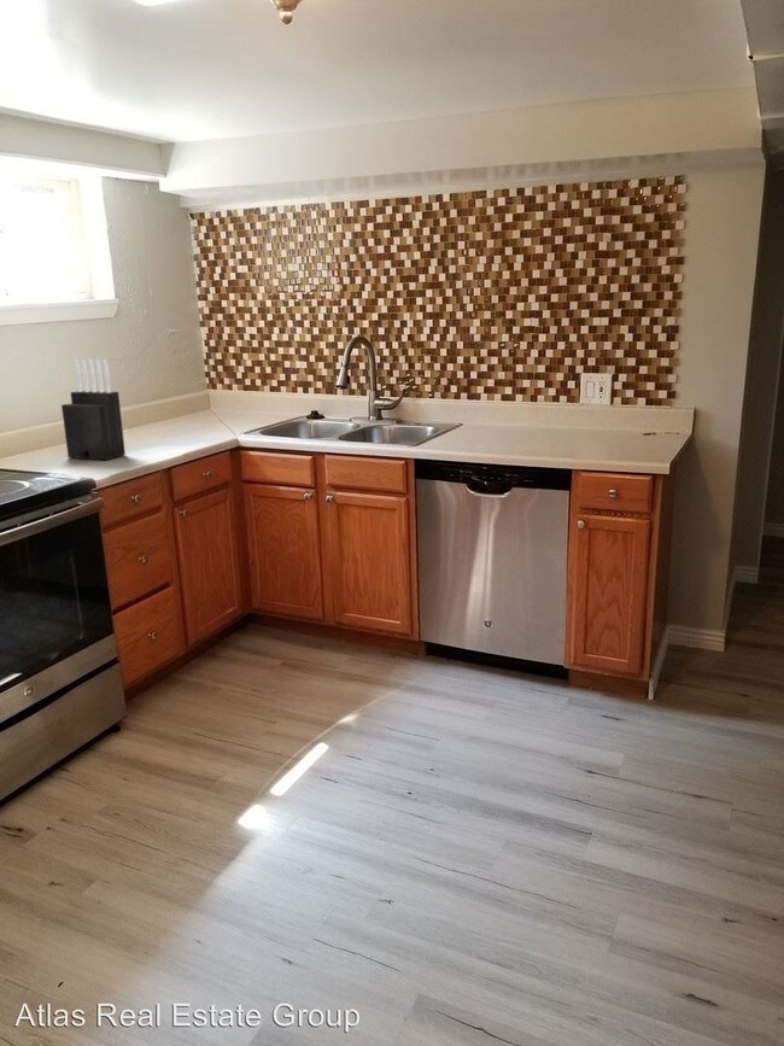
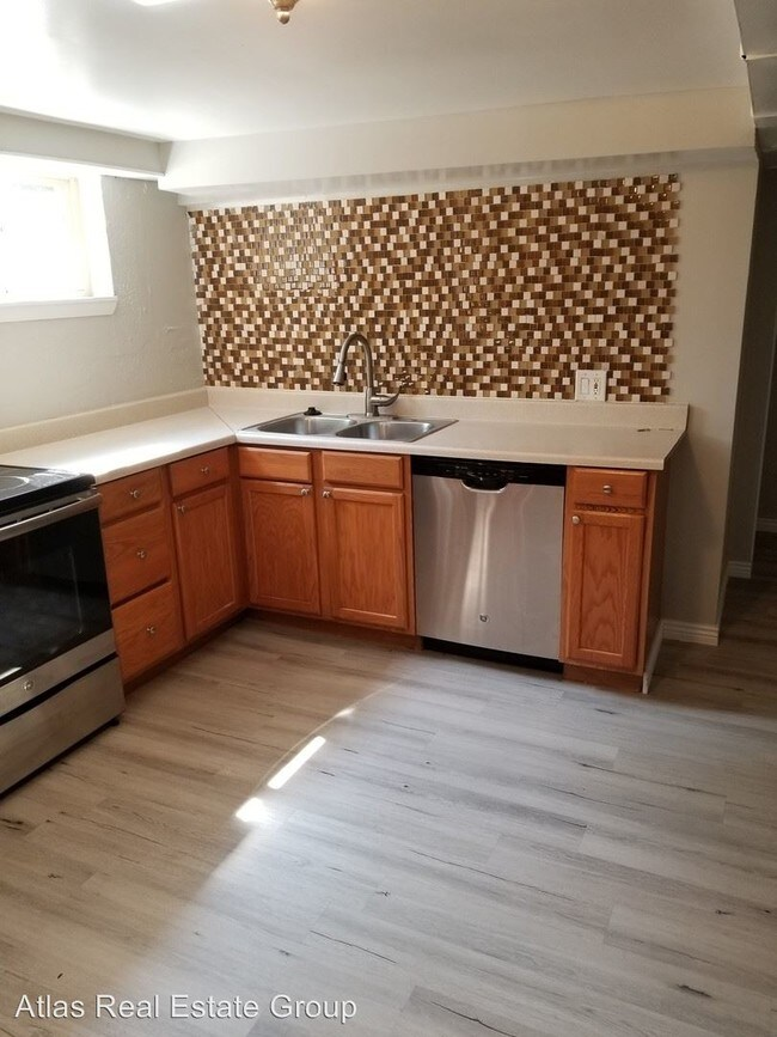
- knife block [60,358,127,461]
